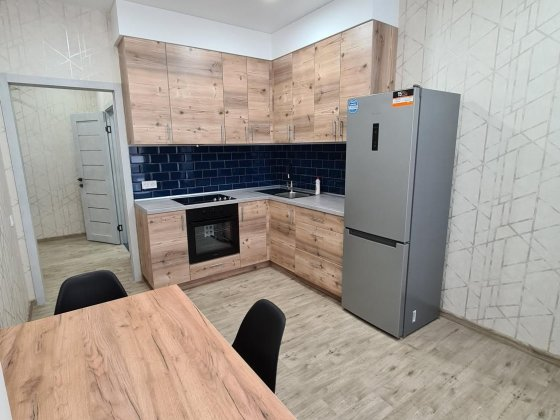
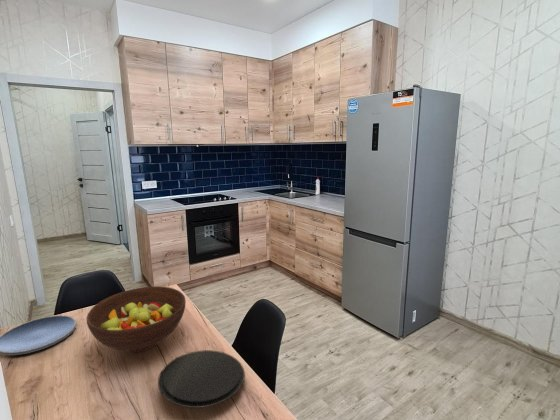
+ fruit bowl [86,286,187,353]
+ plate [0,314,77,356]
+ plate [157,349,246,409]
